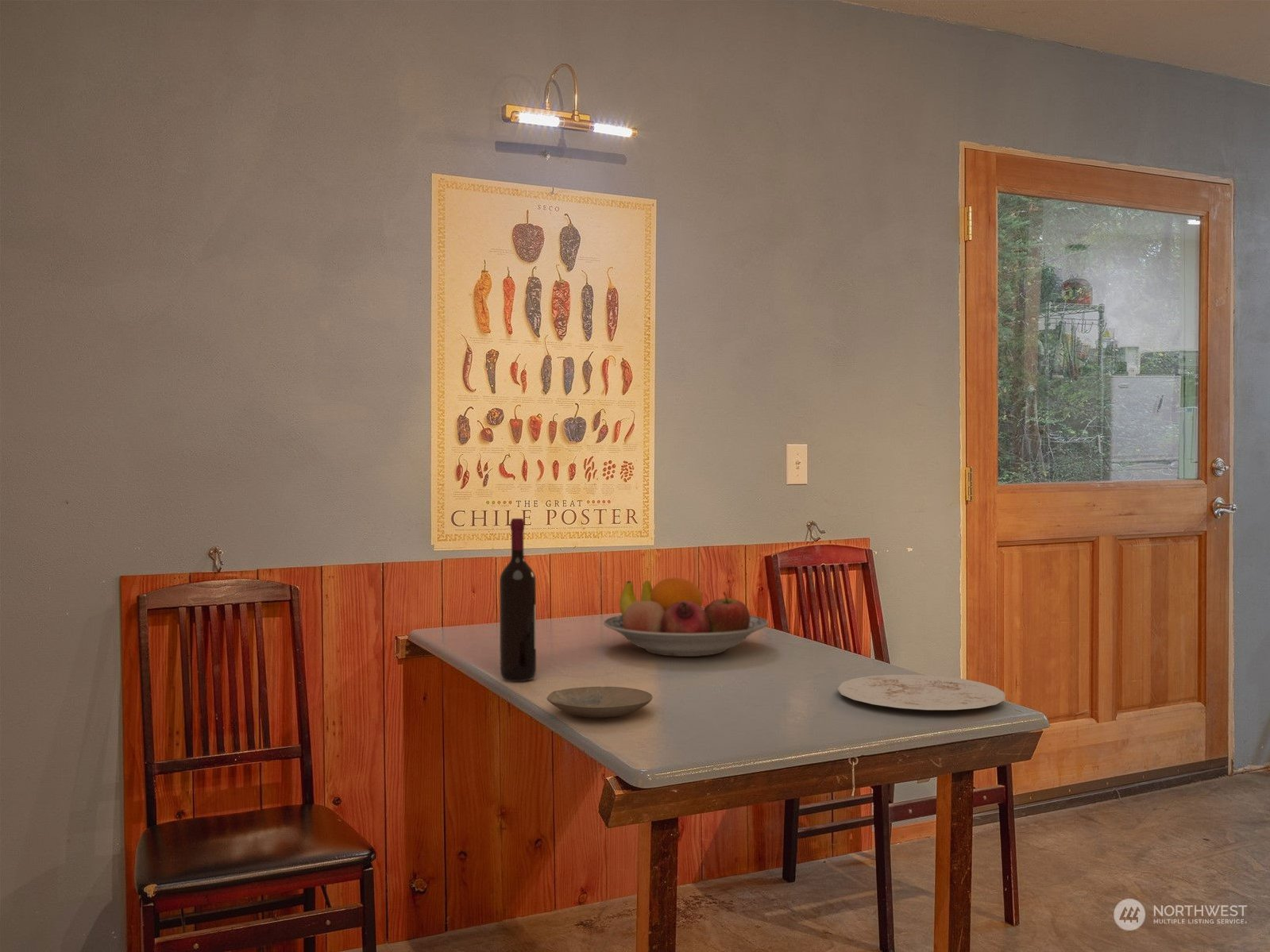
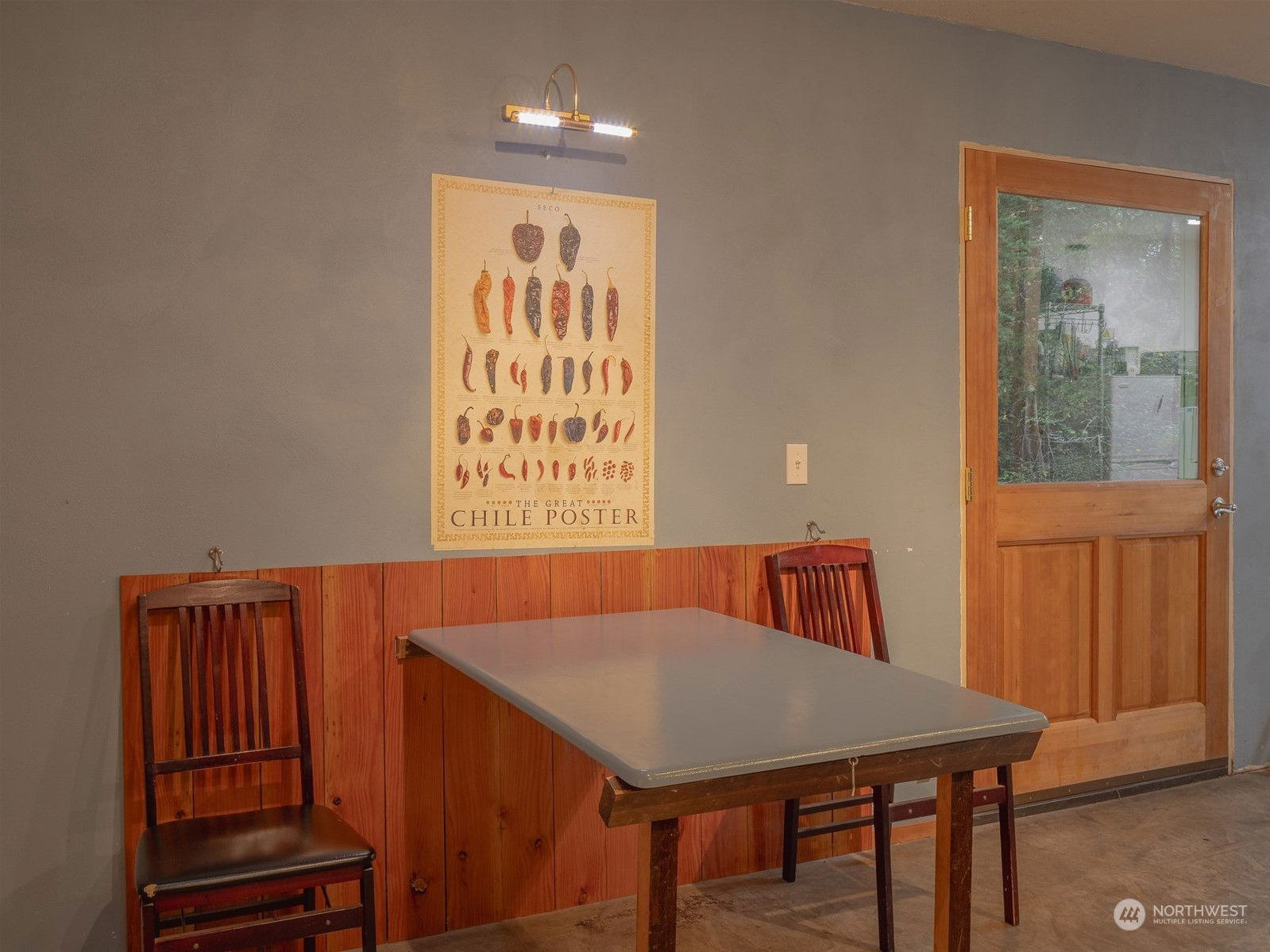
- wine bottle [499,518,537,682]
- plate [546,686,653,719]
- fruit bowl [603,577,770,657]
- plate [836,674,1006,711]
